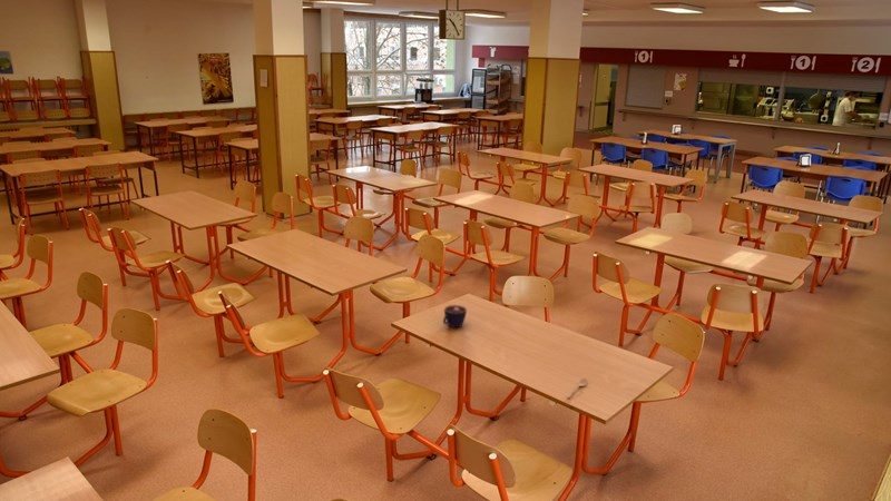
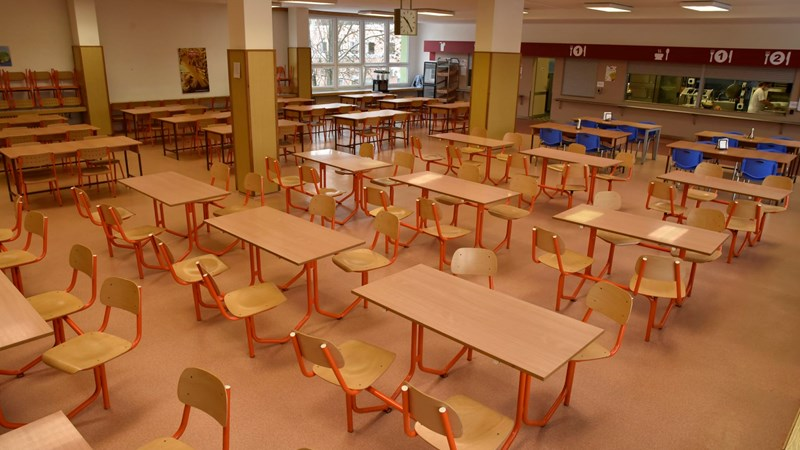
- spoon [565,377,588,399]
- cup [442,304,468,328]
